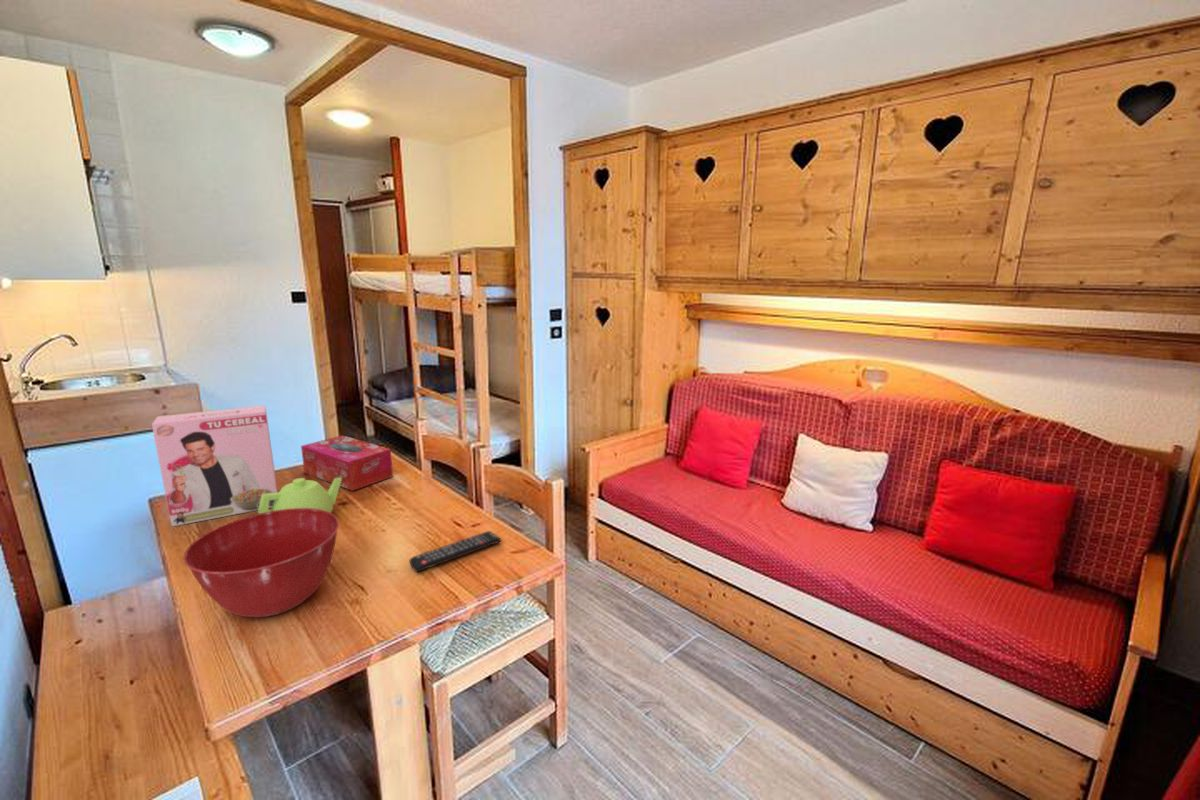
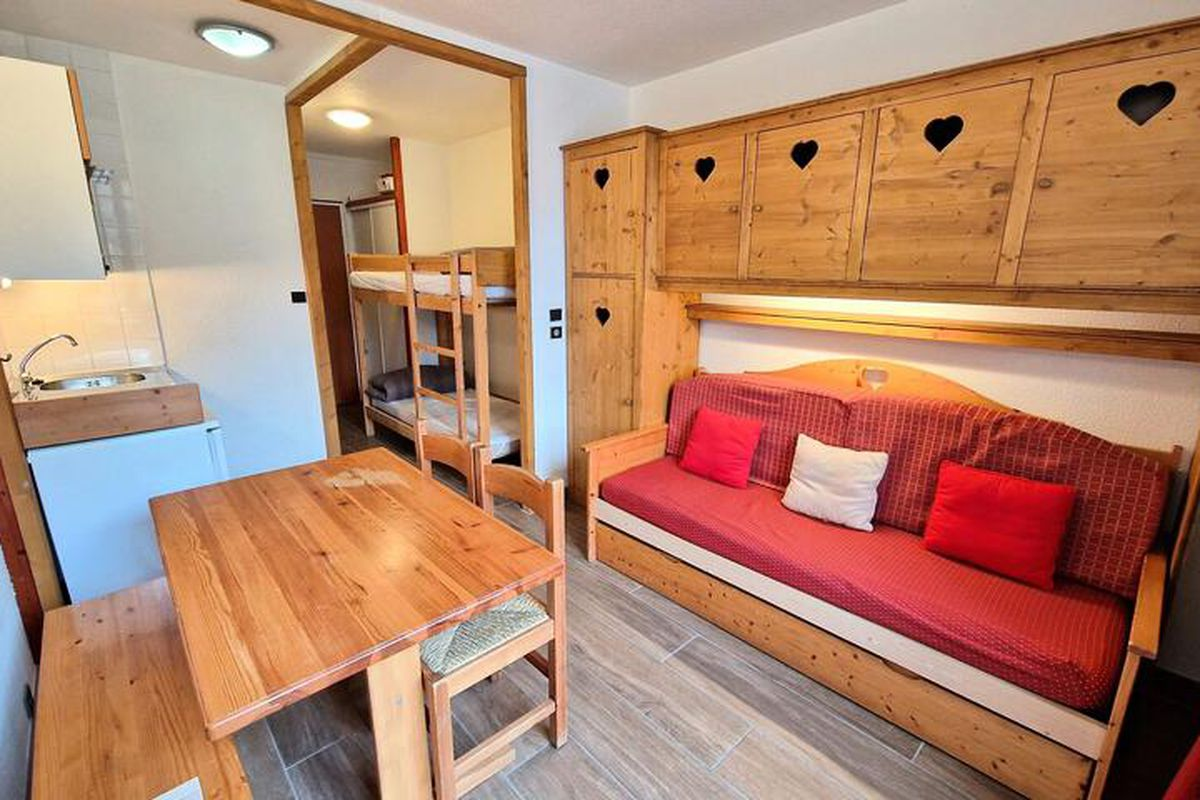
- remote control [408,530,502,573]
- teapot [257,477,341,514]
- cereal box [151,404,279,527]
- tissue box [300,434,394,492]
- mixing bowl [182,508,340,618]
